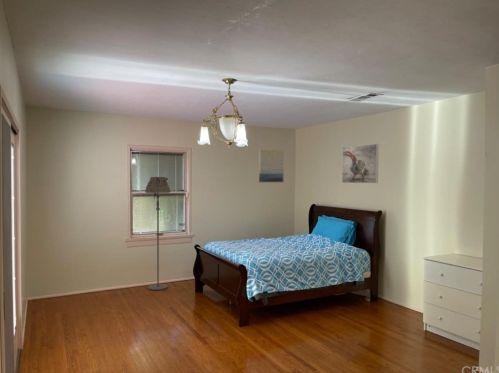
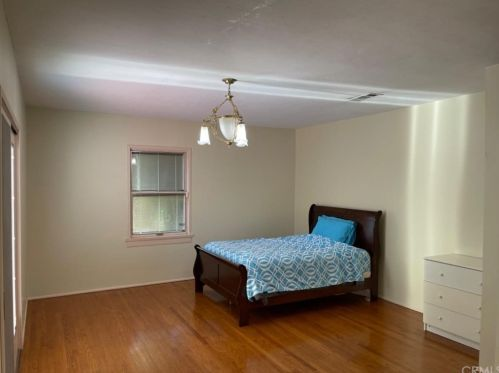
- floor lamp [144,176,171,291]
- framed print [341,143,379,184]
- wall art [258,149,285,183]
